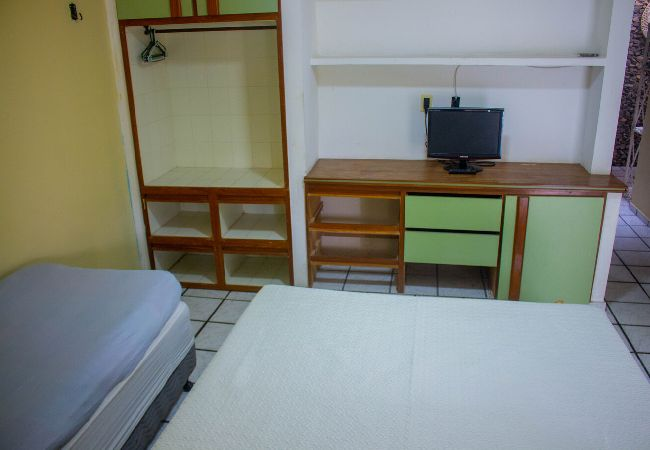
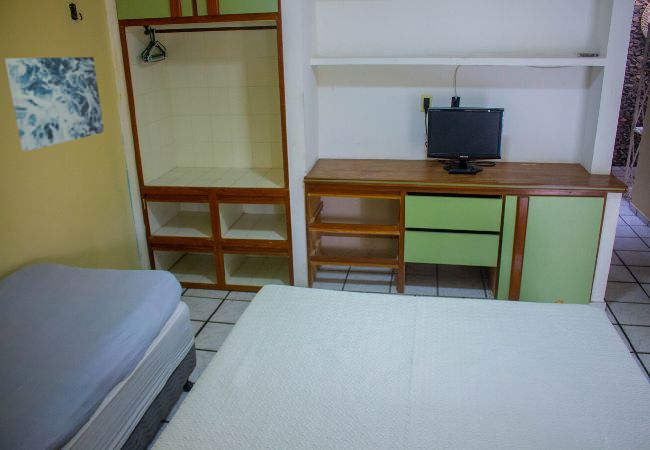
+ wall art [4,56,105,152]
